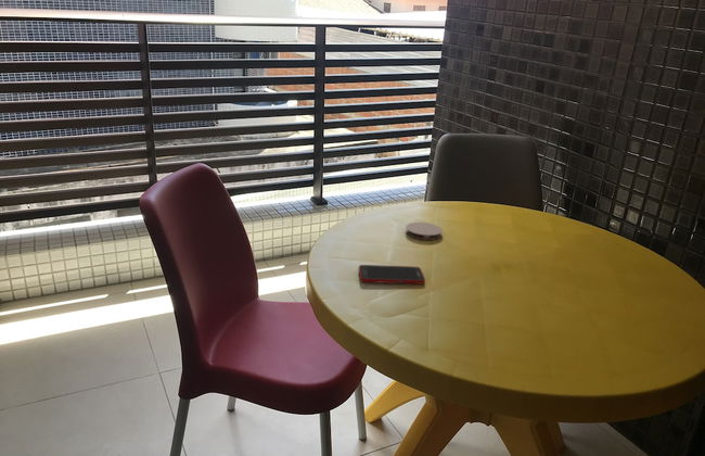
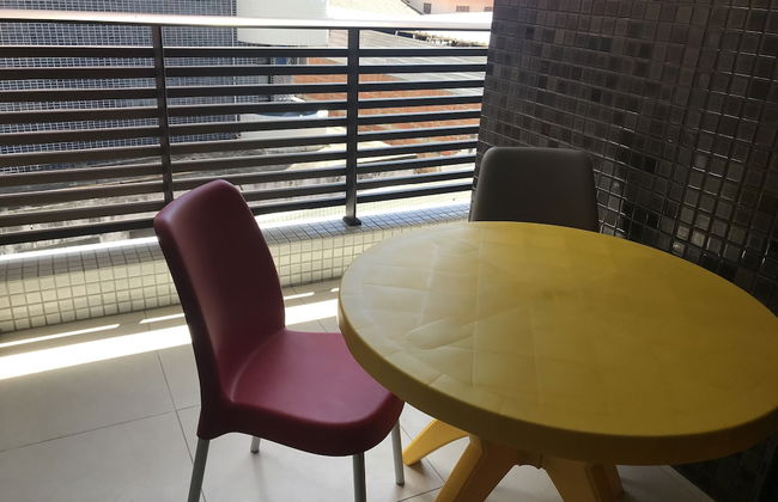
- coaster [405,221,444,241]
- cell phone [358,264,426,286]
